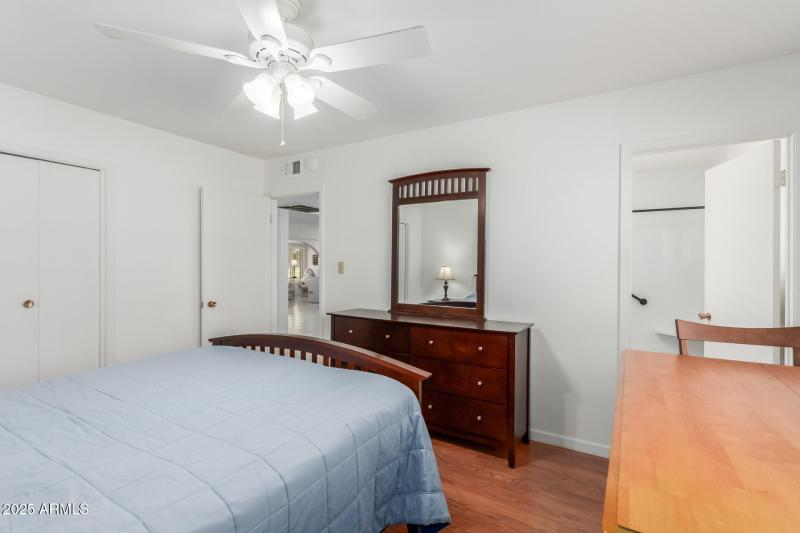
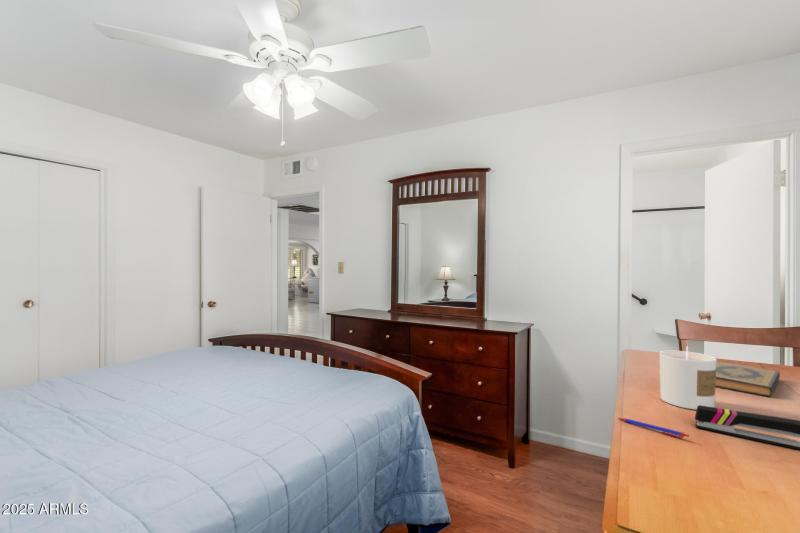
+ hardback book [715,360,781,398]
+ stapler [694,405,800,451]
+ candle [658,345,718,411]
+ pen [617,417,690,439]
